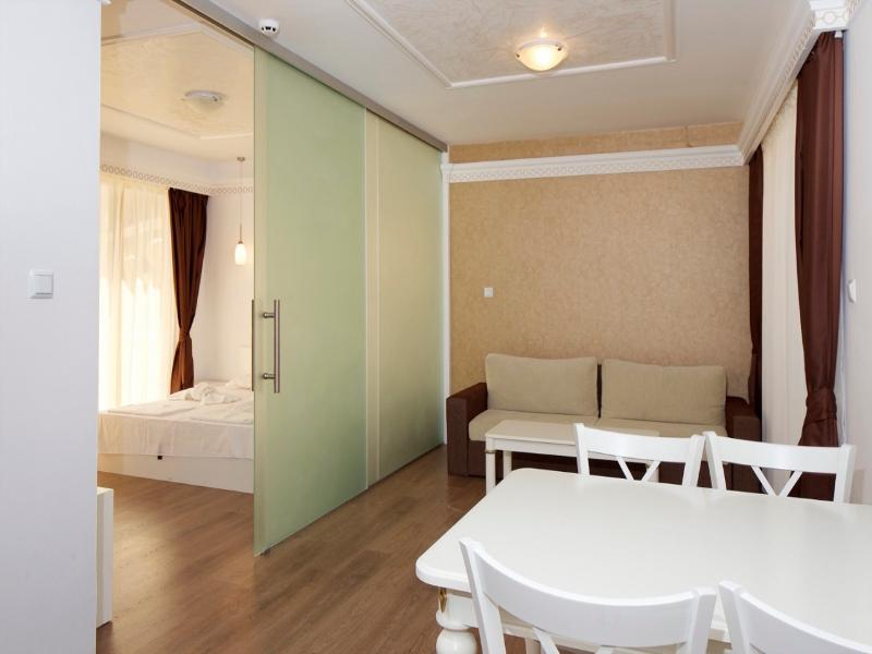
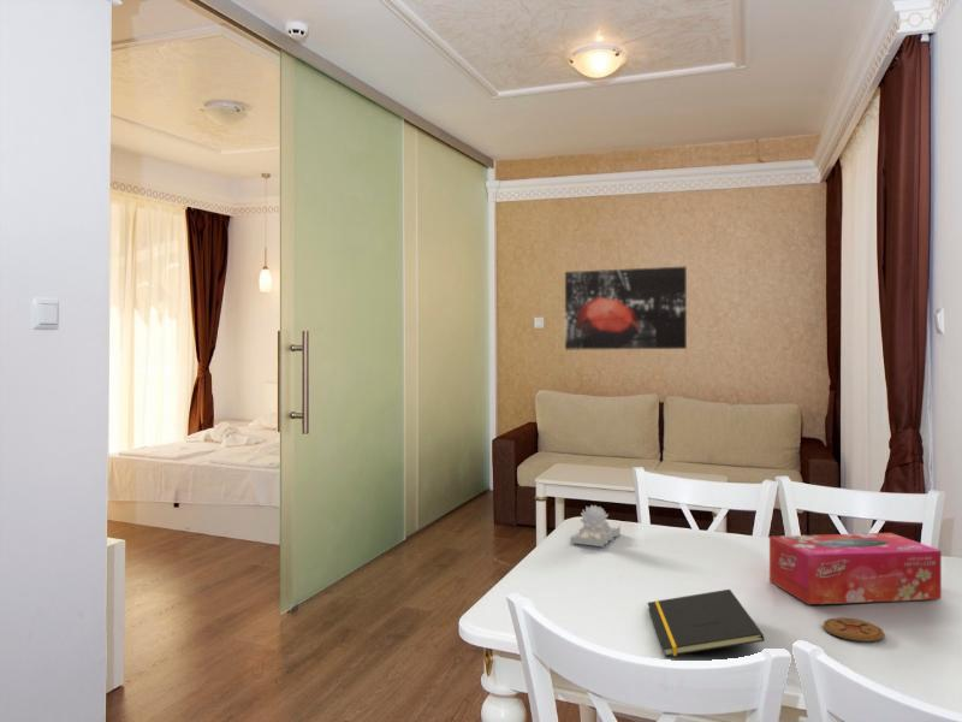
+ coaster [823,616,885,643]
+ notepad [647,588,766,658]
+ wall art [564,266,688,351]
+ succulent plant [569,504,622,548]
+ tissue box [768,532,943,605]
